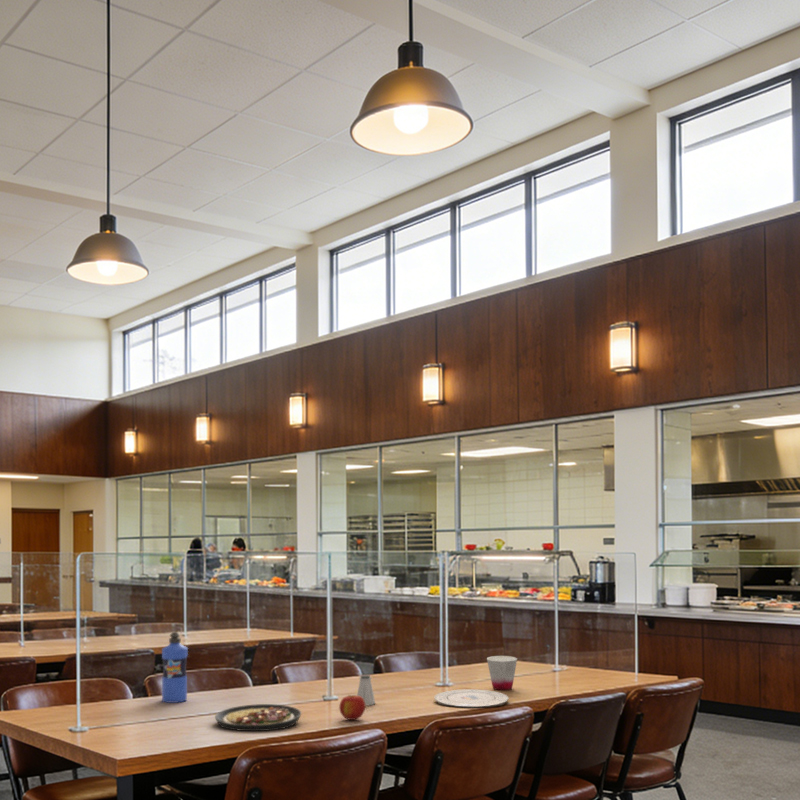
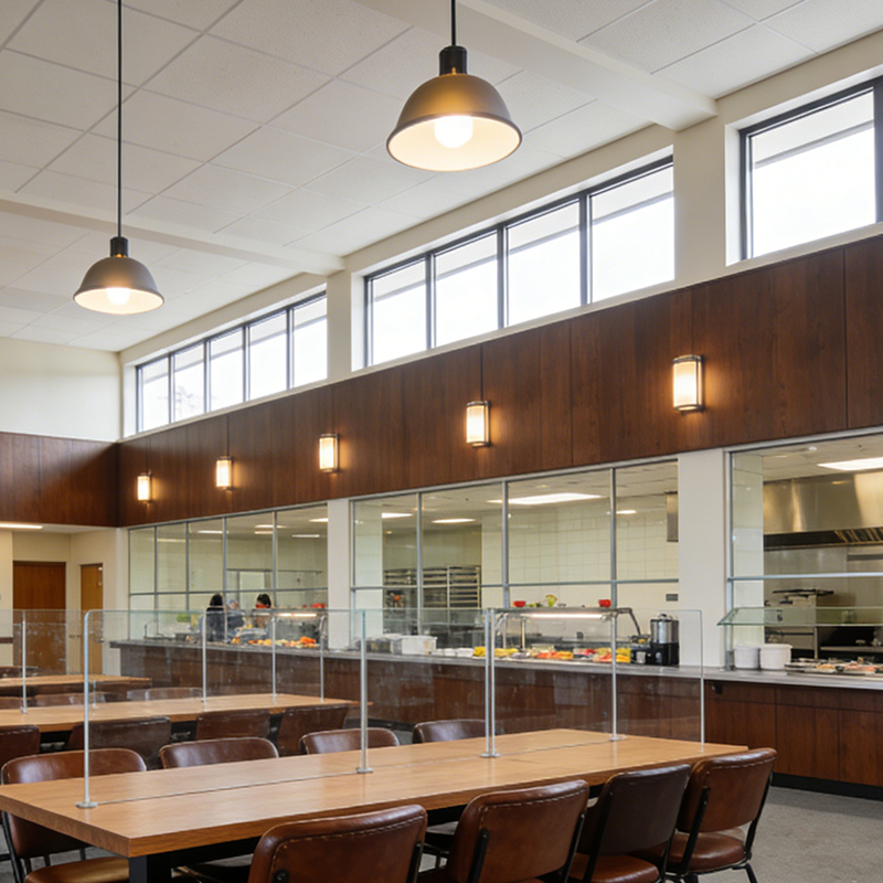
- plate [214,703,302,732]
- plate [433,688,510,709]
- apple [338,694,366,721]
- saltshaker [356,674,376,707]
- cup [486,655,518,691]
- water bottle [161,631,189,704]
